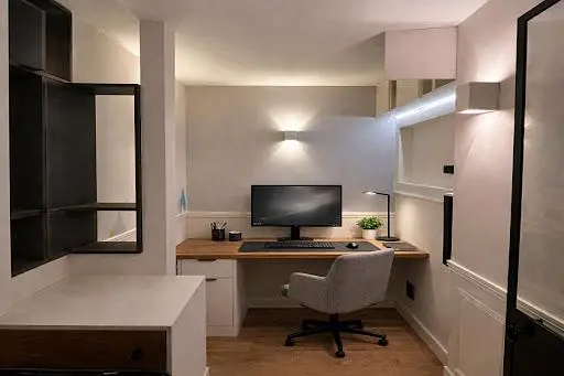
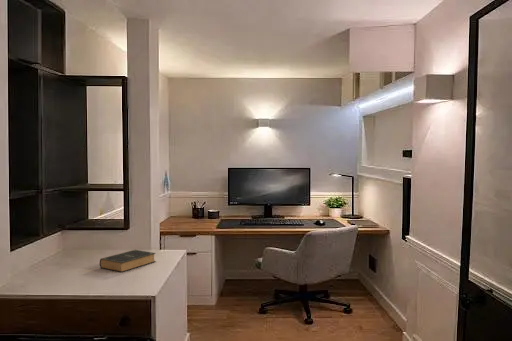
+ book [99,249,157,273]
